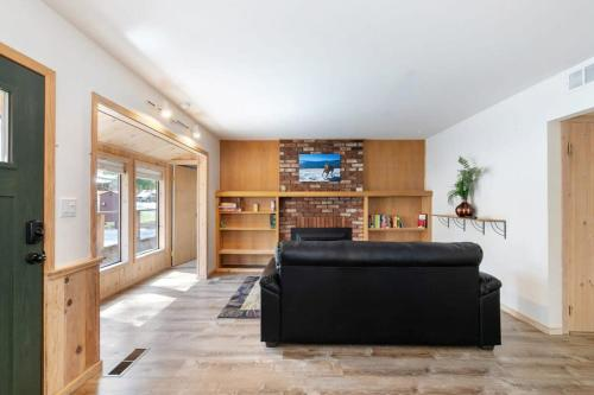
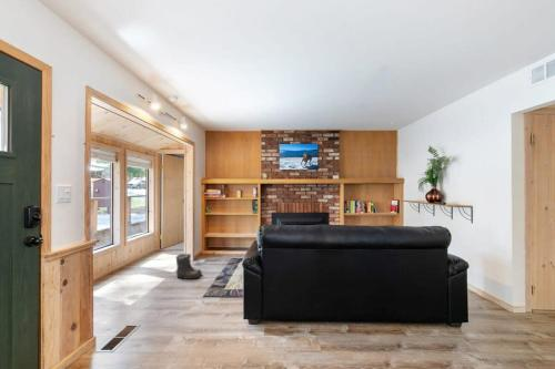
+ boots [175,253,203,280]
